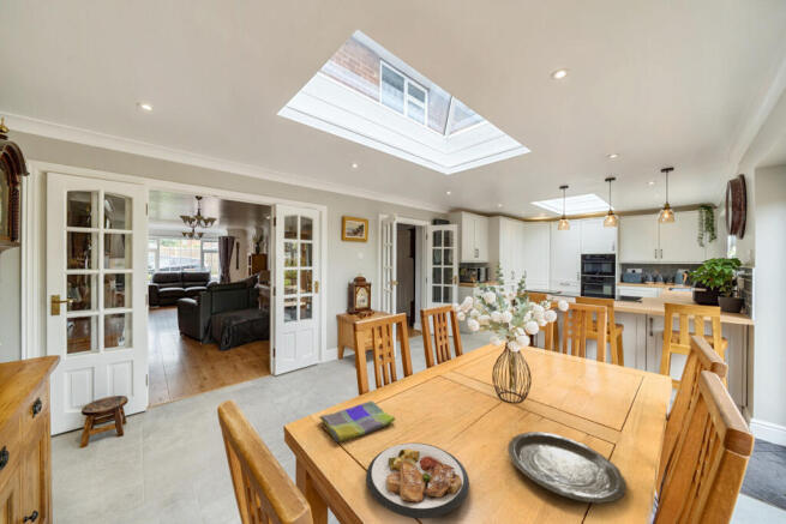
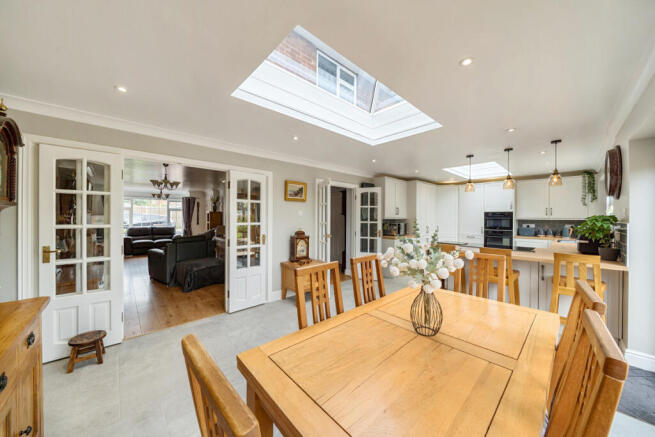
- dish towel [318,400,396,444]
- plate [365,441,470,519]
- plate [506,430,628,506]
